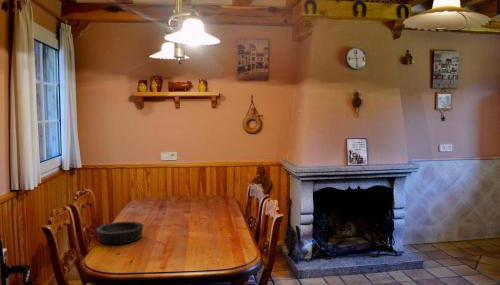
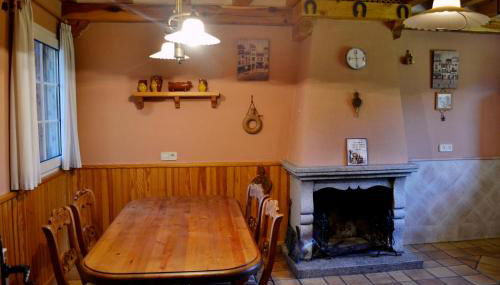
- bowl [95,221,144,245]
